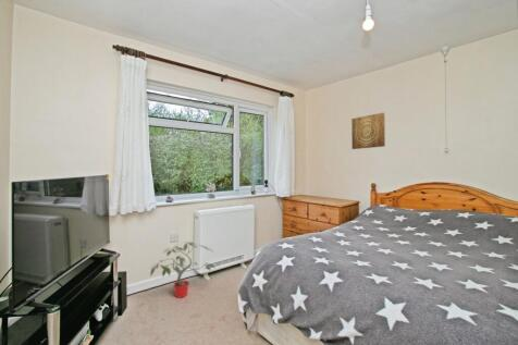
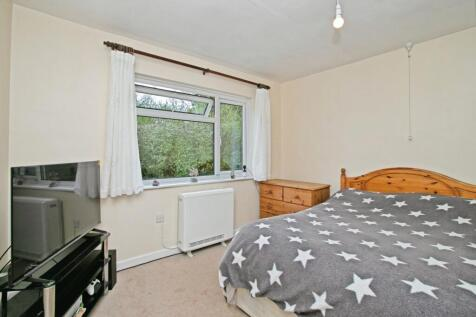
- potted plant [149,241,217,299]
- wall art [350,112,386,150]
